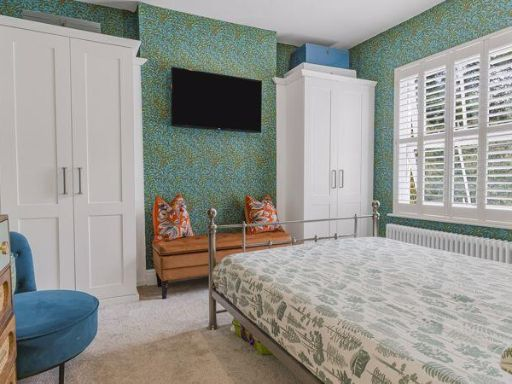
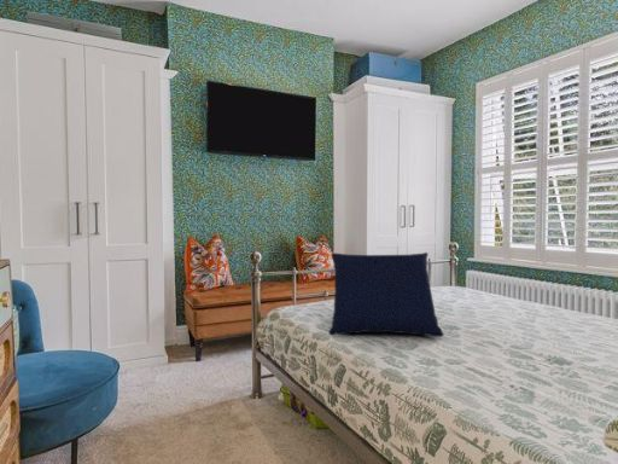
+ cushion [328,251,444,338]
